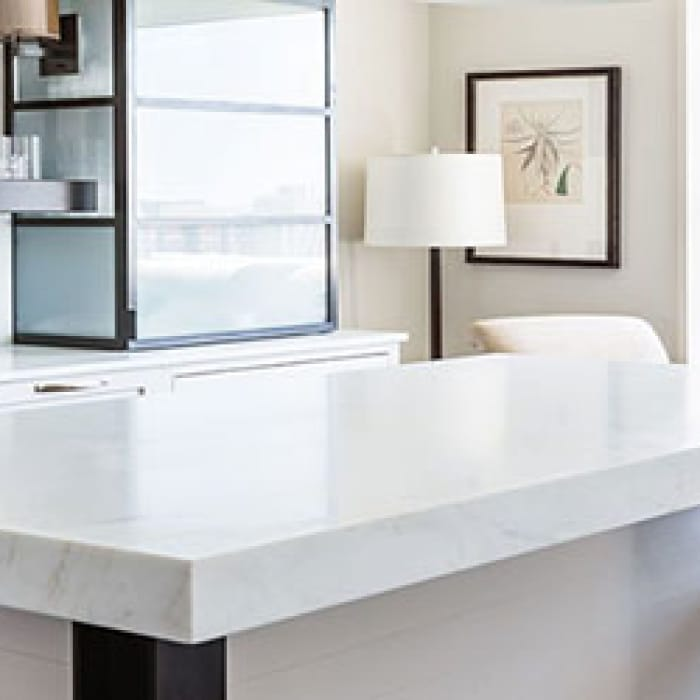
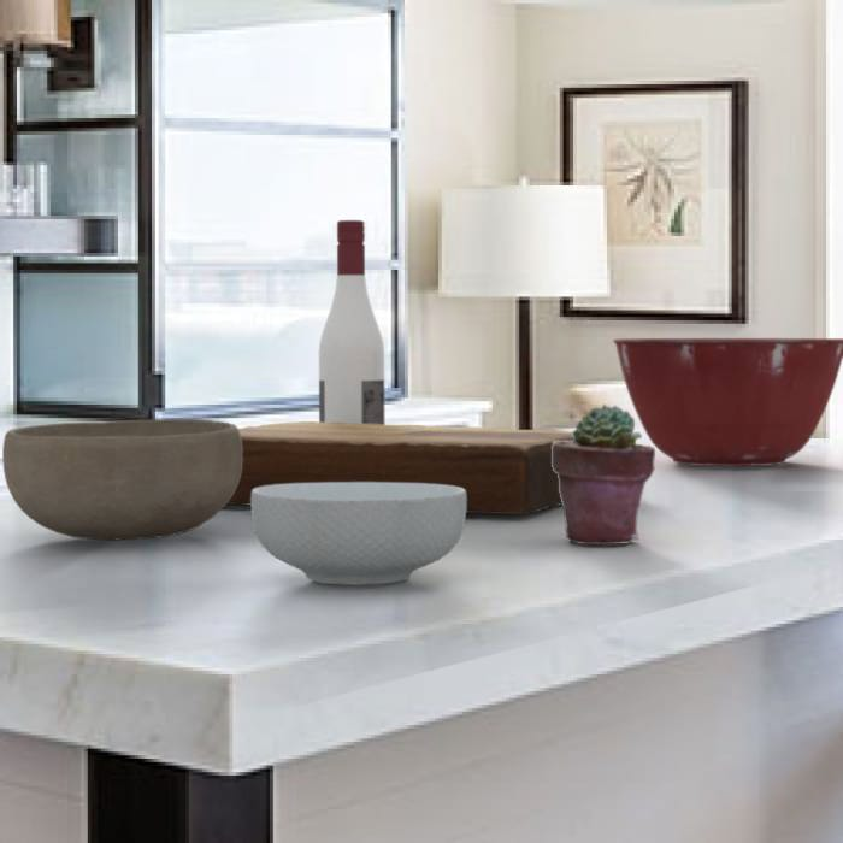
+ bowl [1,419,243,541]
+ mixing bowl [612,337,843,467]
+ cutting board [225,420,573,515]
+ potted succulent [552,403,656,546]
+ cereal bowl [250,482,467,586]
+ alcohol [318,219,385,425]
